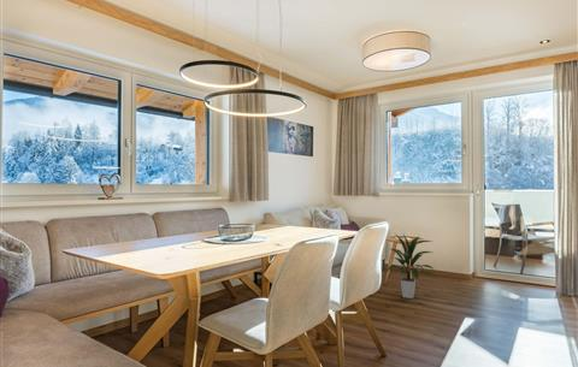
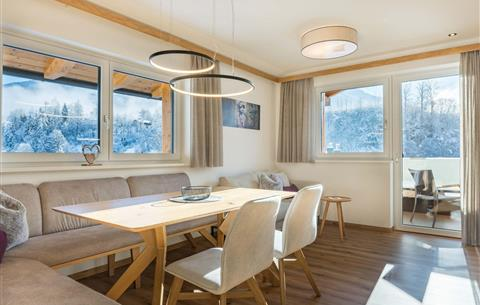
- indoor plant [384,233,434,300]
